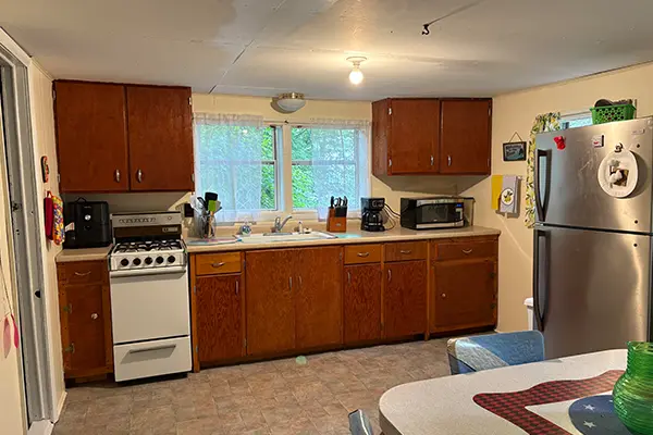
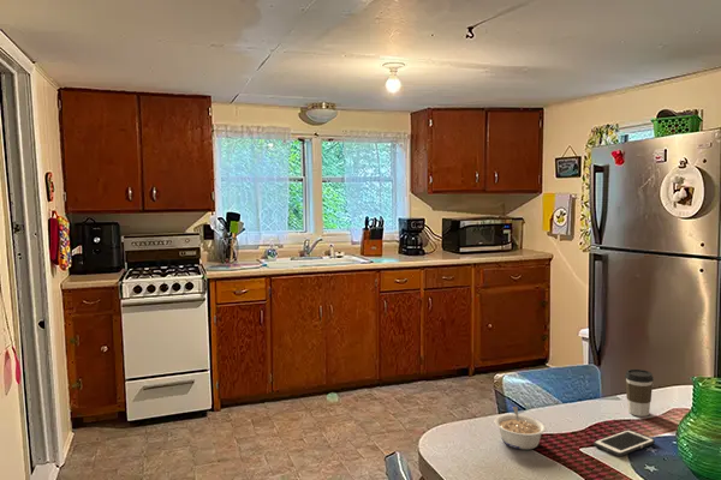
+ legume [494,406,548,450]
+ cell phone [592,428,656,457]
+ coffee cup [624,368,655,418]
